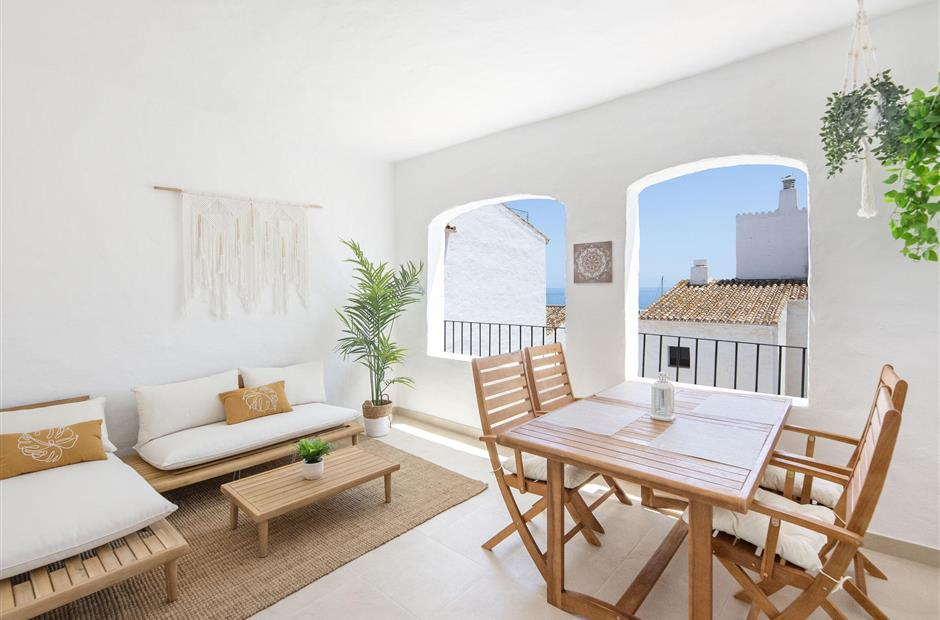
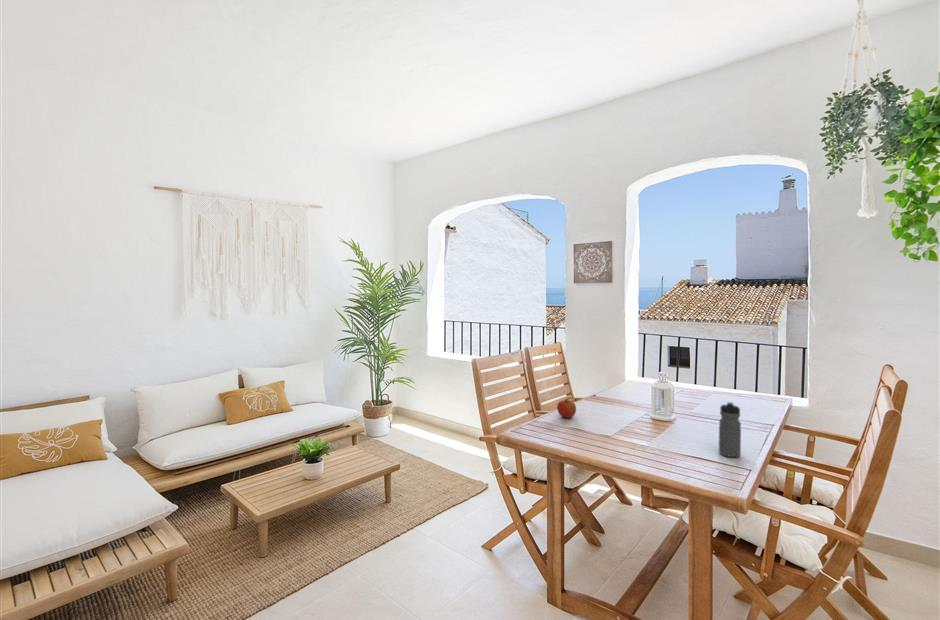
+ water bottle [718,401,742,458]
+ fruit [556,396,577,419]
